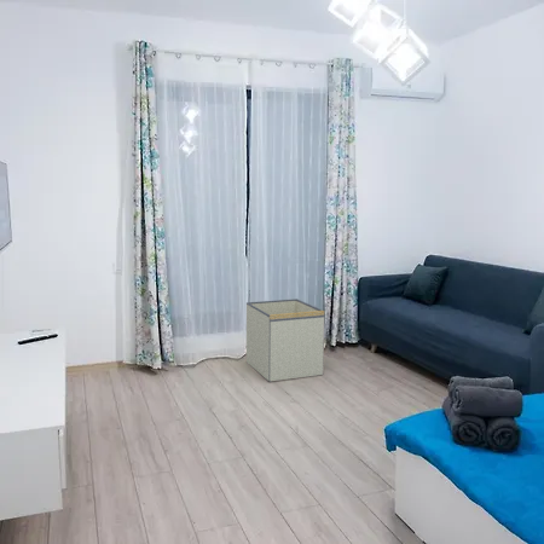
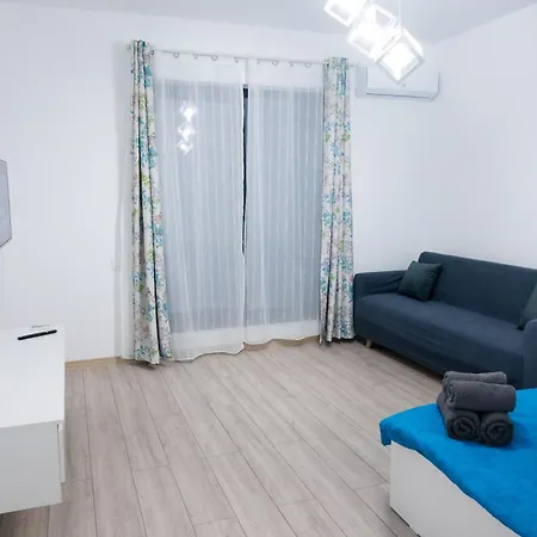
- storage bin [245,297,325,382]
